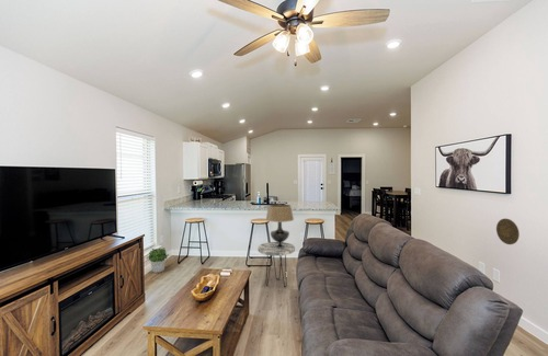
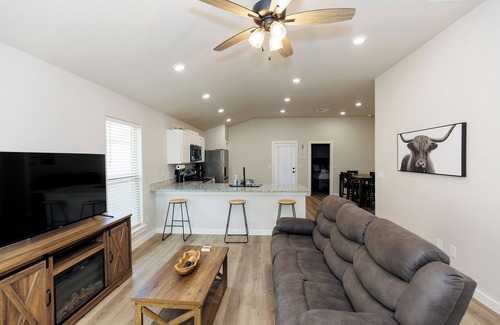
- side table [256,241,296,288]
- potted plant [146,248,170,274]
- decorative plate [495,218,521,245]
- table lamp [265,204,295,248]
